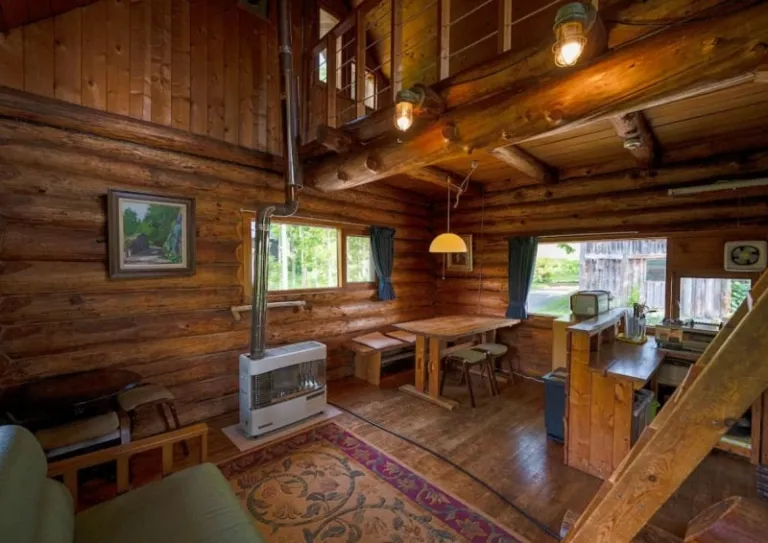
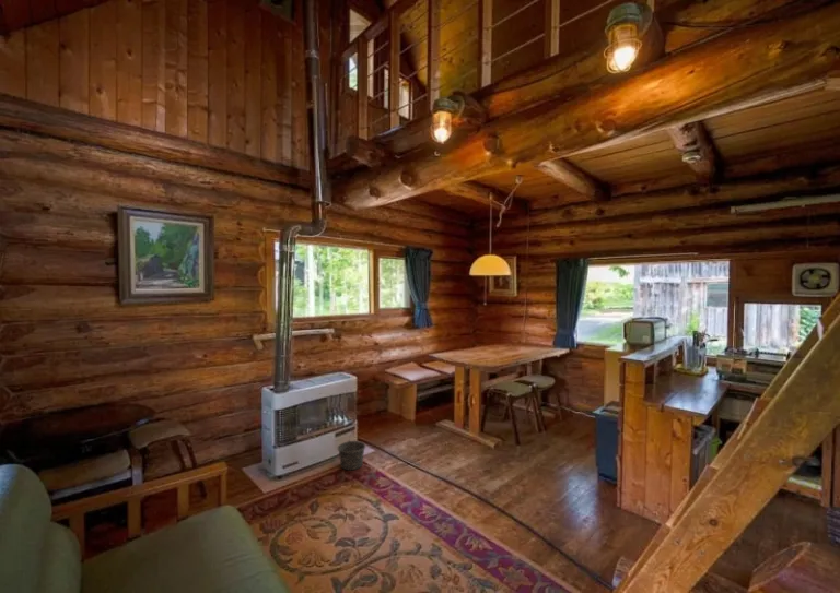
+ bucket [337,430,366,471]
